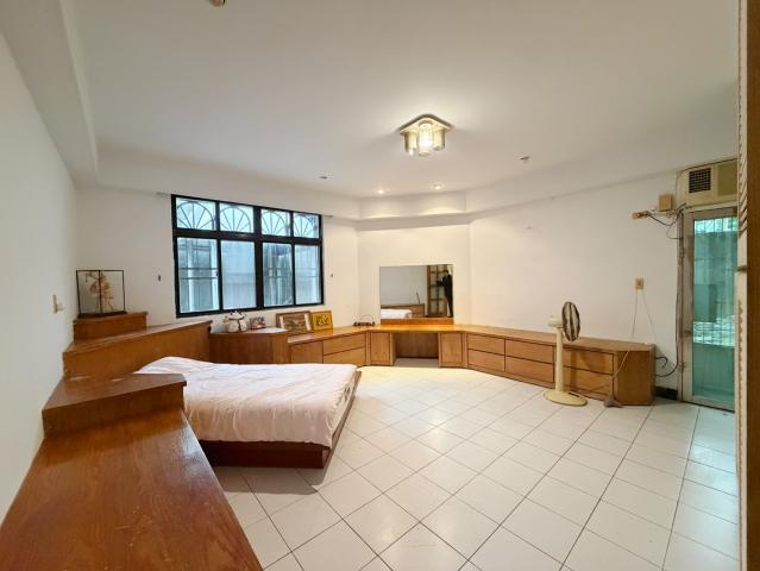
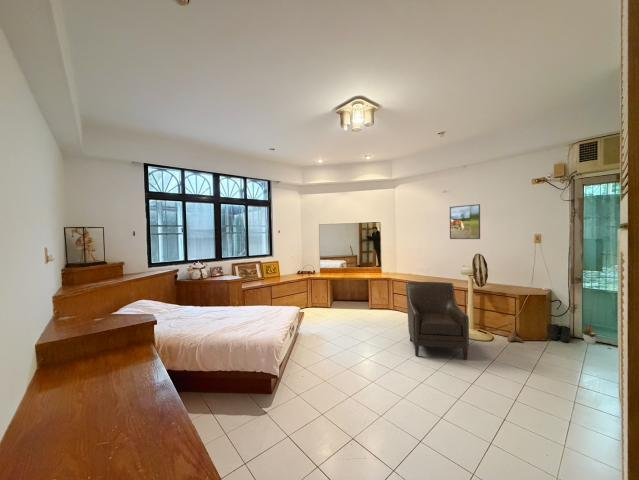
+ boots [548,323,571,343]
+ decorative plant [580,324,598,345]
+ chair [405,281,470,361]
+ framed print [449,203,481,240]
